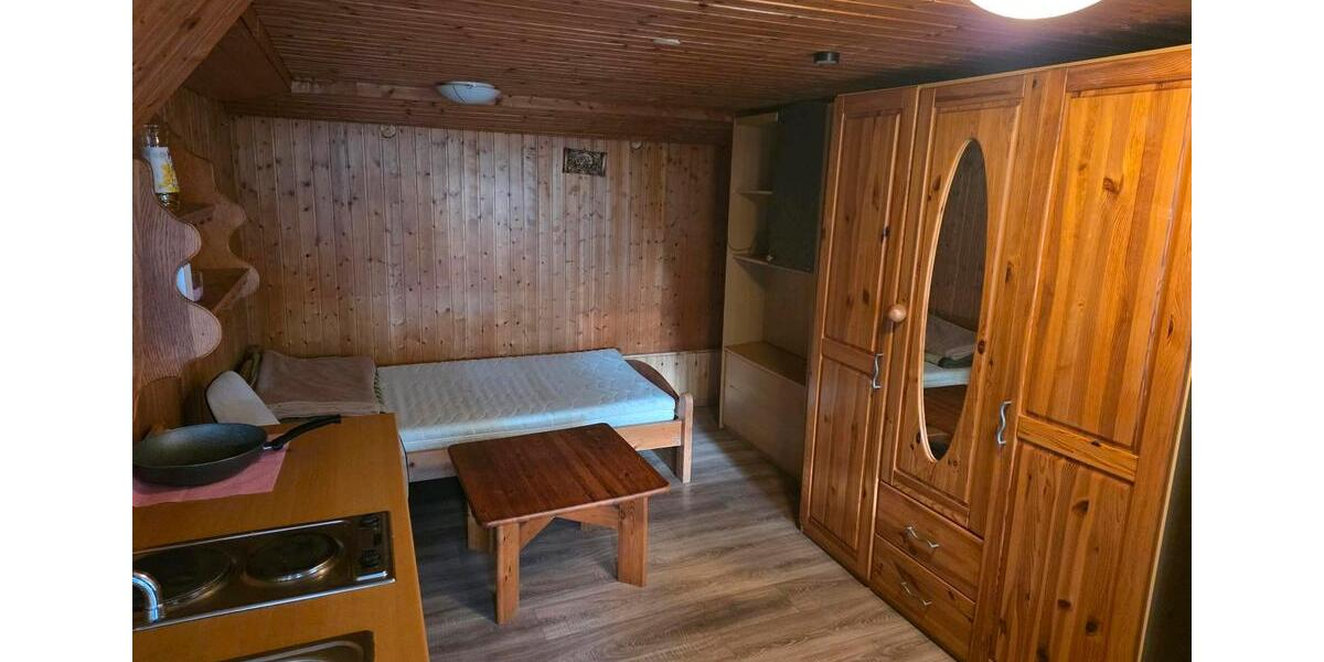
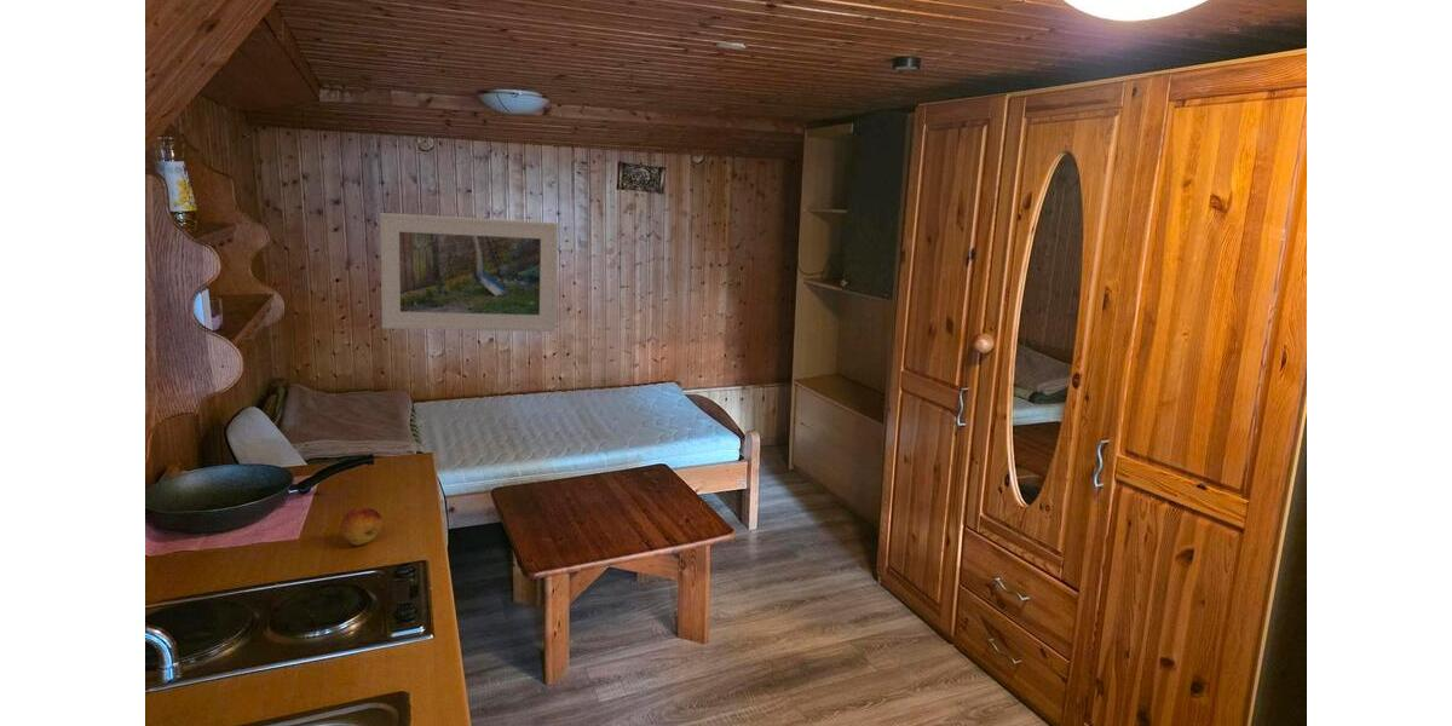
+ fruit [340,506,384,547]
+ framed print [379,212,559,333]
